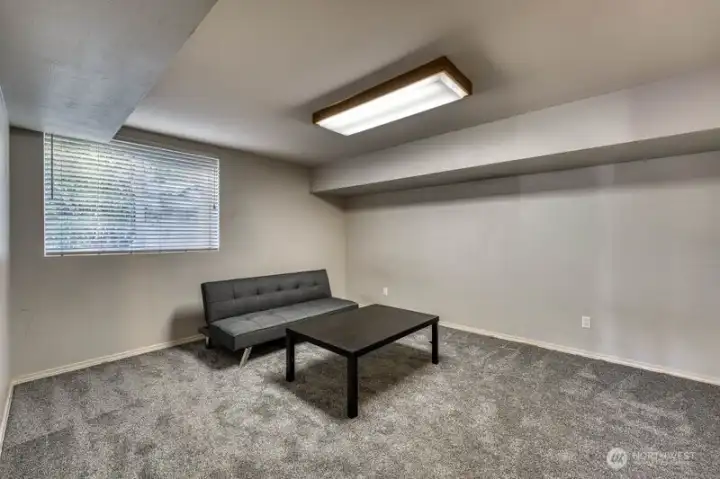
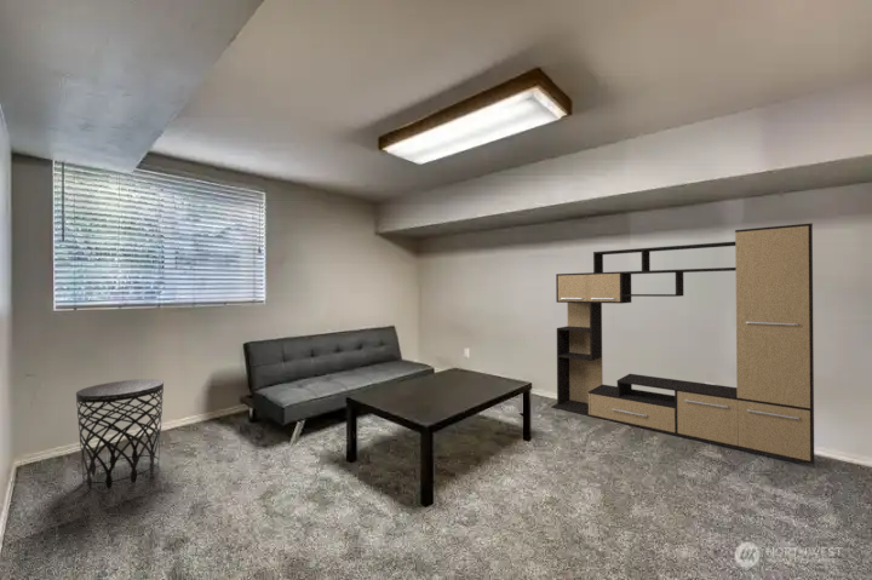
+ media console [550,222,815,465]
+ side table [75,378,165,490]
